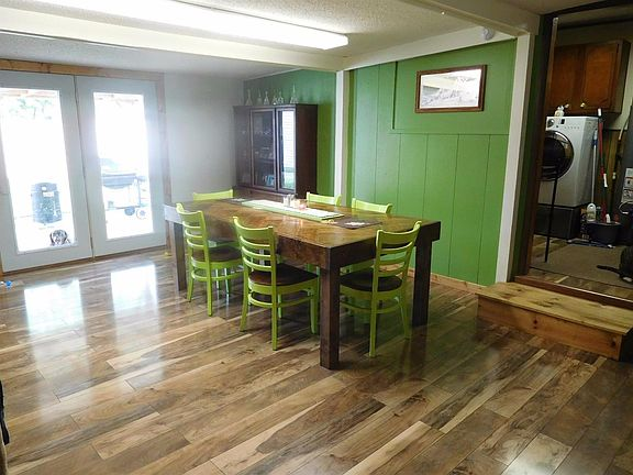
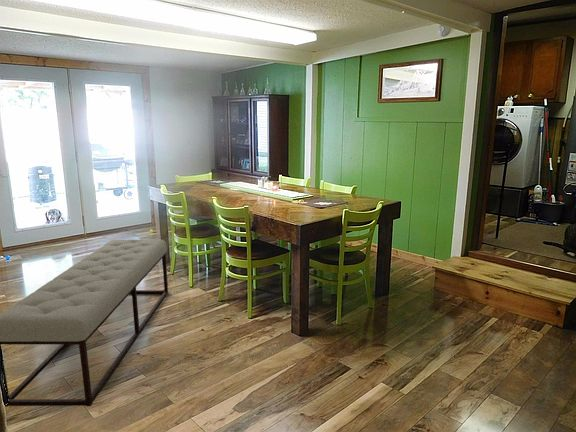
+ bench [0,238,169,408]
